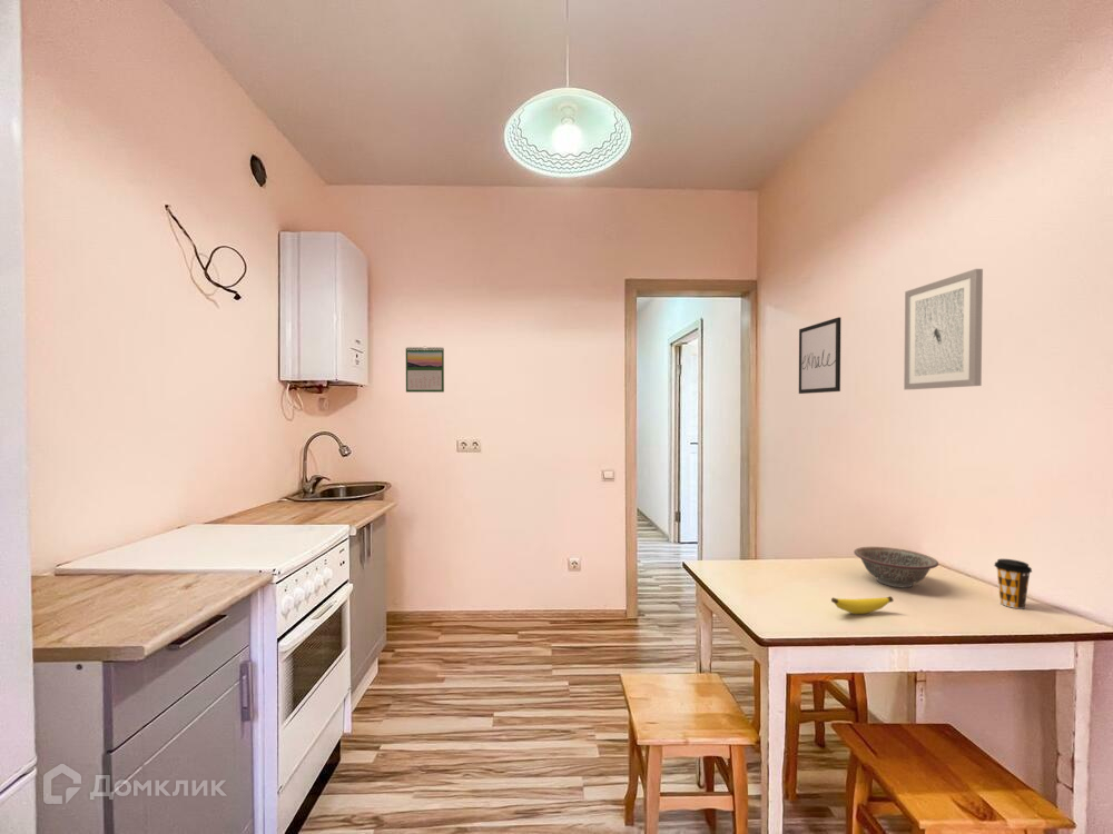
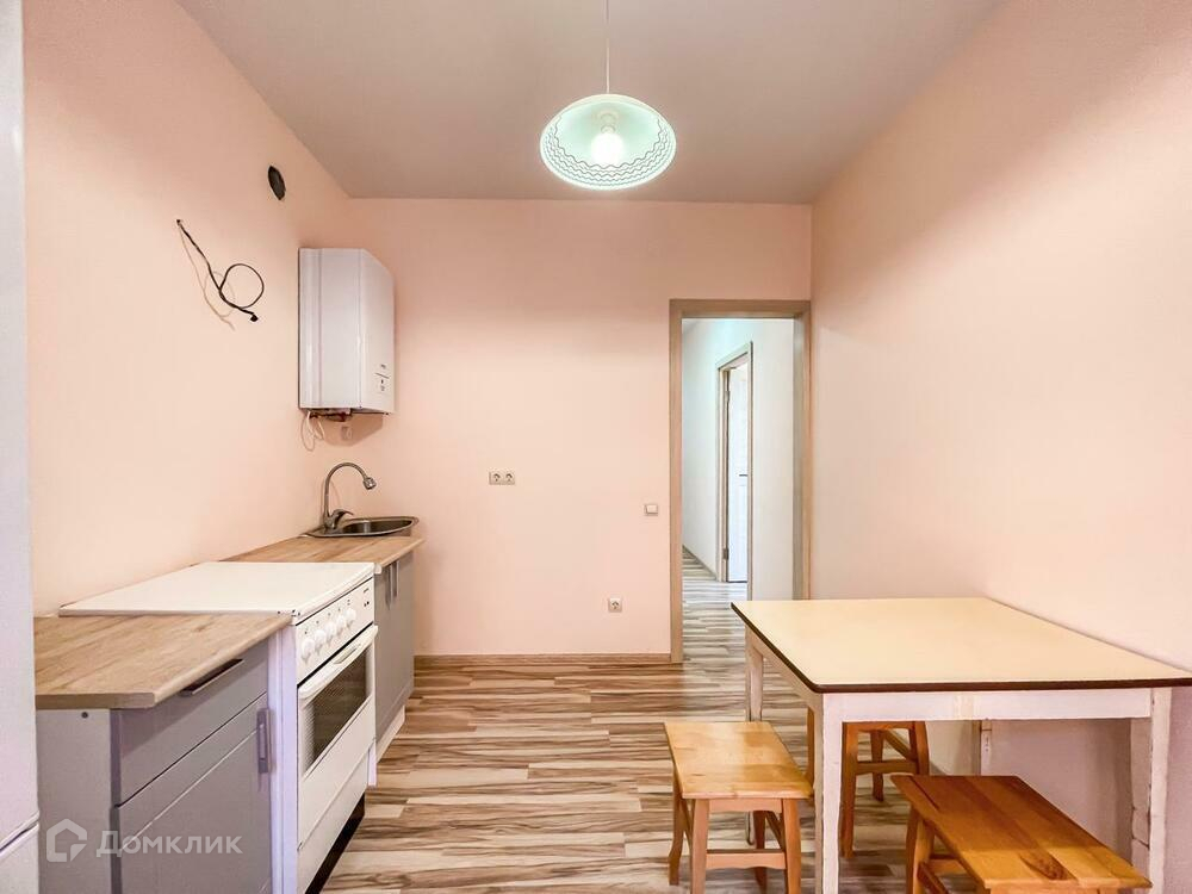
- wall art [903,268,984,390]
- decorative bowl [853,546,939,588]
- wall art [798,316,841,395]
- banana [830,595,895,615]
- calendar [405,345,445,394]
- coffee cup [993,558,1033,609]
